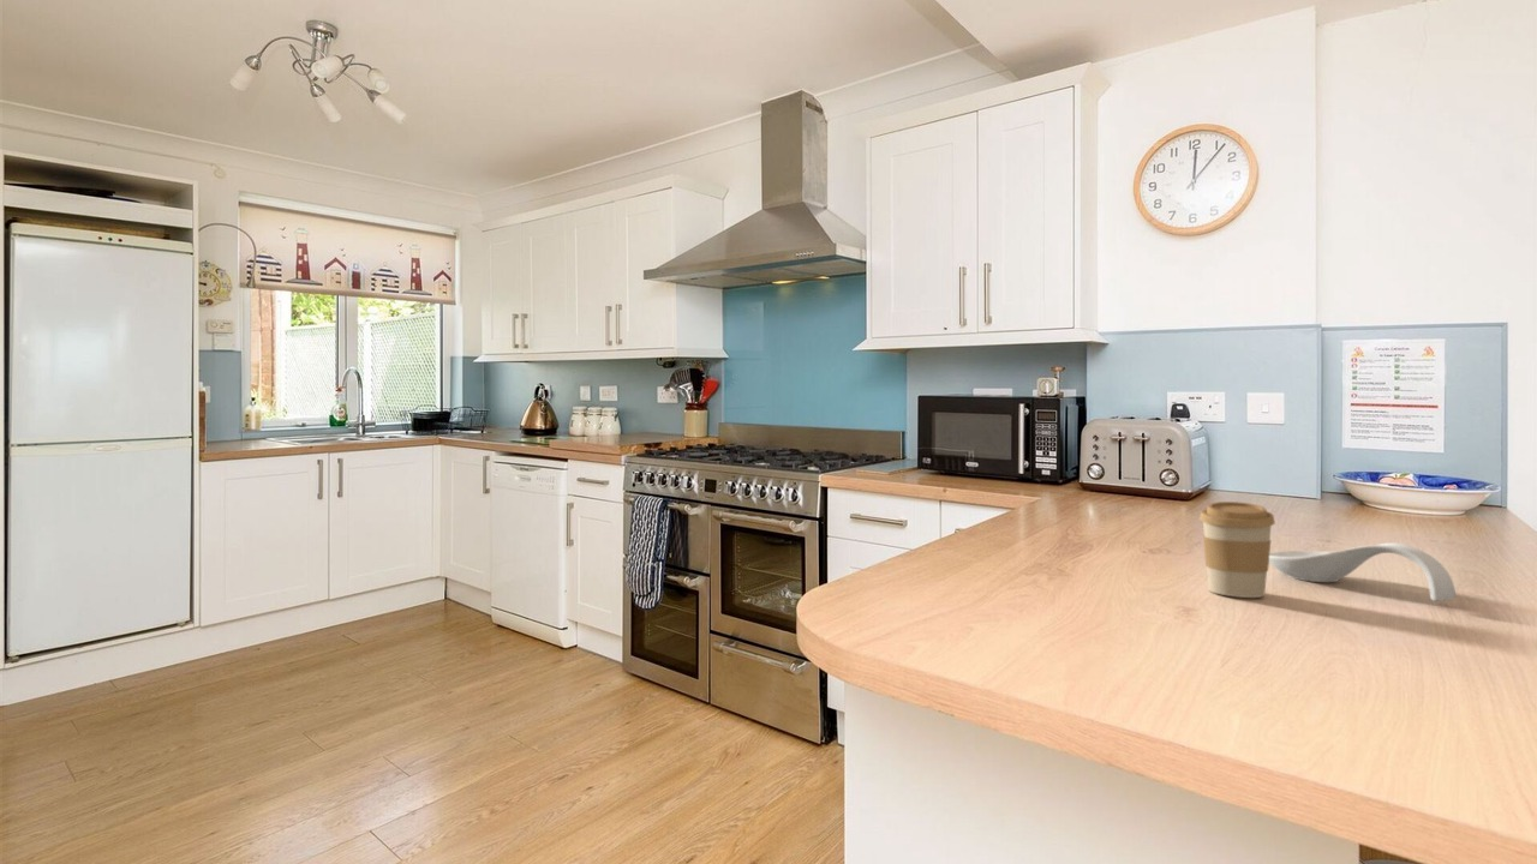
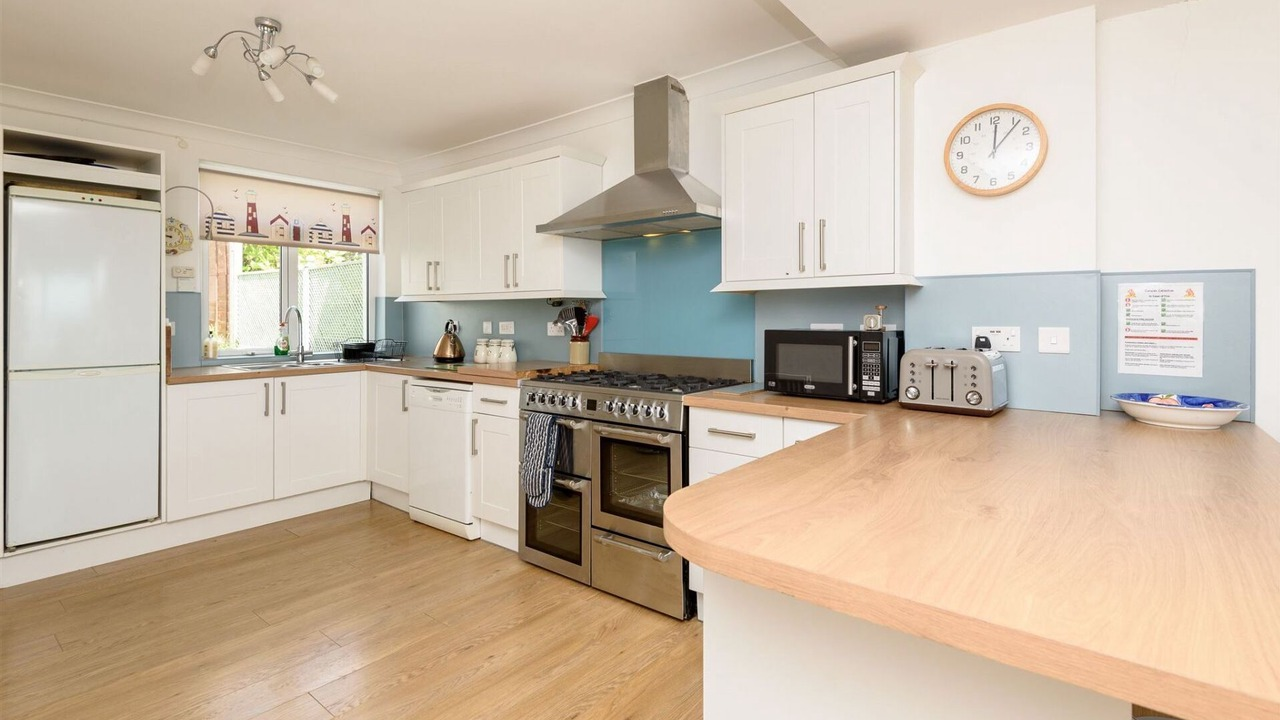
- coffee cup [1198,500,1276,599]
- spoon rest [1269,541,1457,602]
